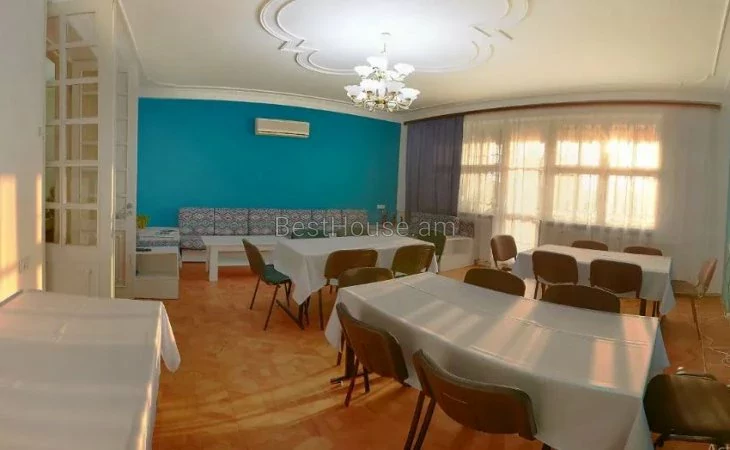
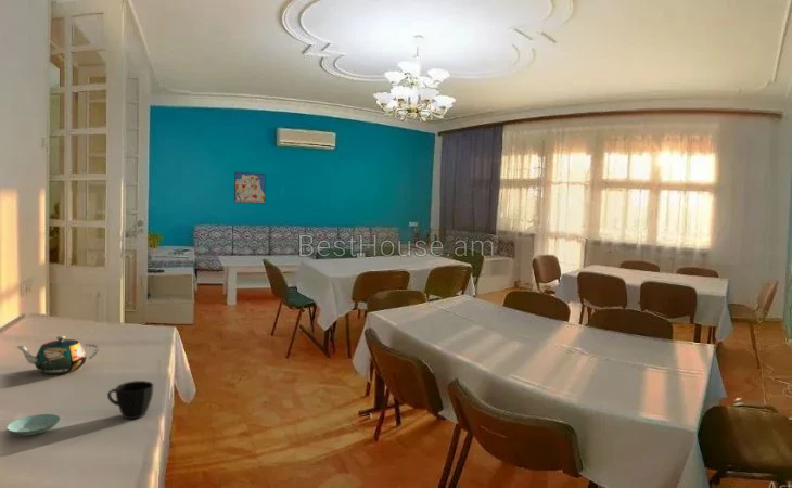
+ wall art [233,171,267,205]
+ saucer [5,413,62,437]
+ cup [106,380,155,420]
+ teapot [14,335,100,375]
